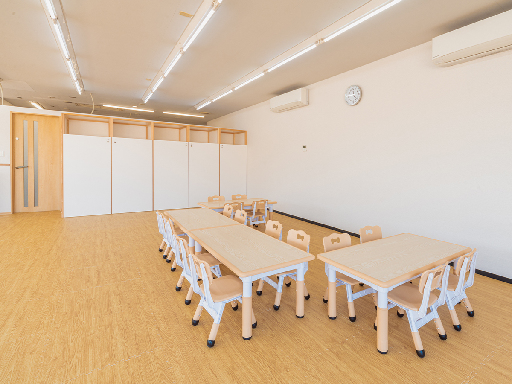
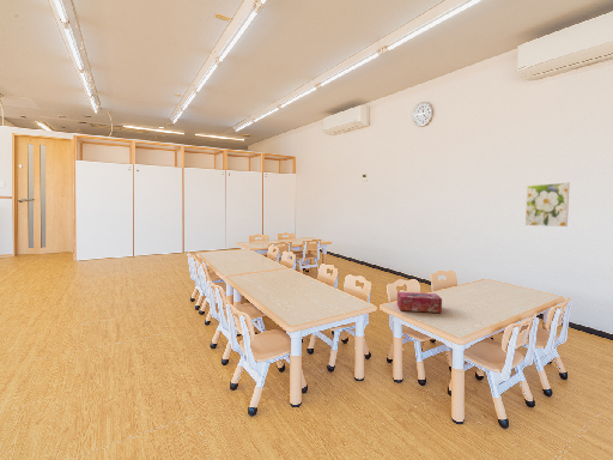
+ tissue box [396,291,443,314]
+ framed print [524,182,570,228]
